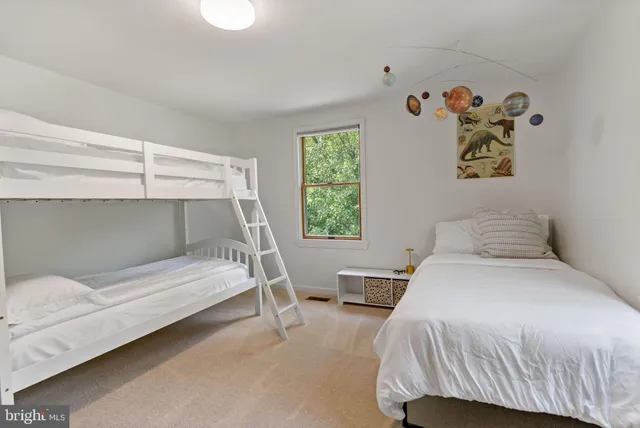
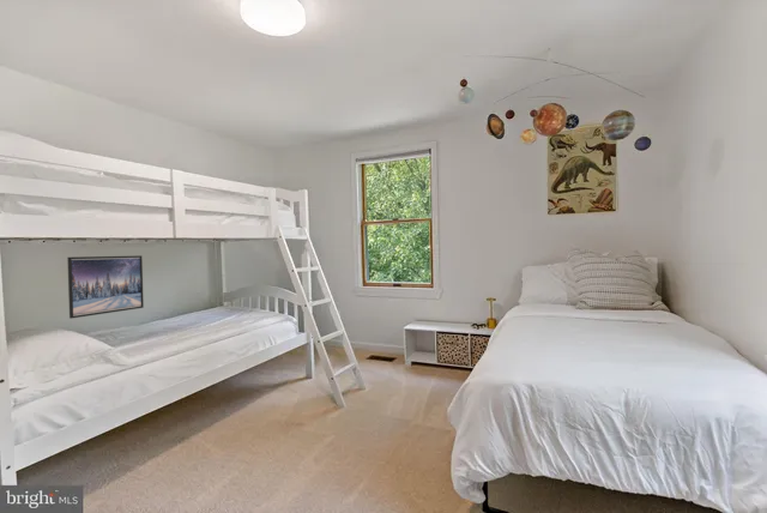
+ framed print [66,254,145,320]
